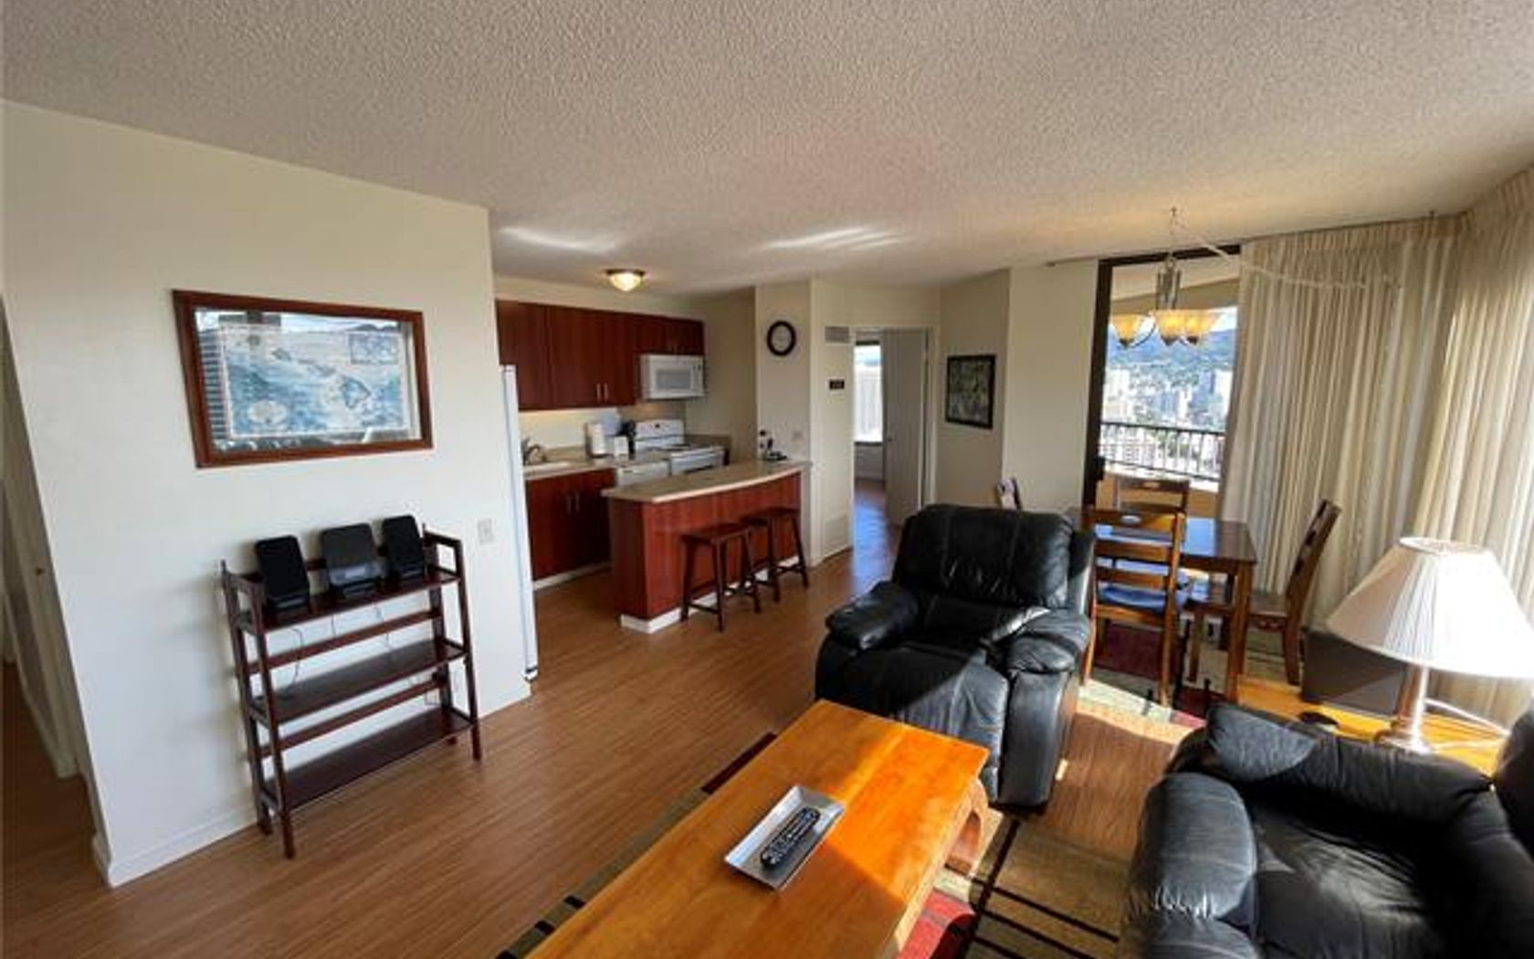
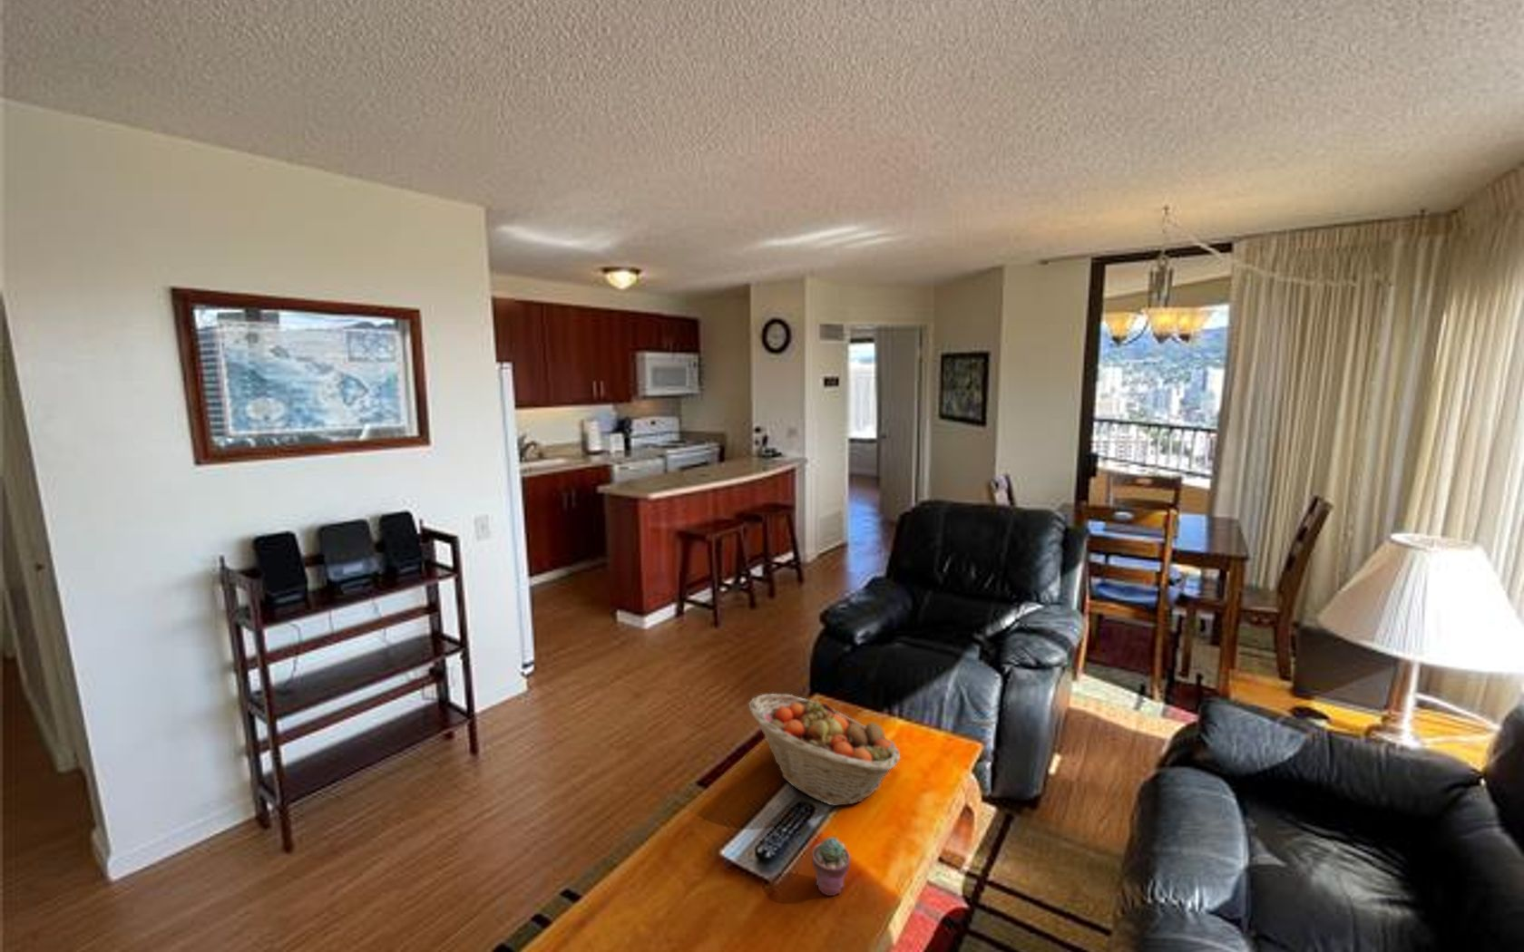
+ fruit basket [748,693,902,807]
+ potted succulent [811,836,851,897]
